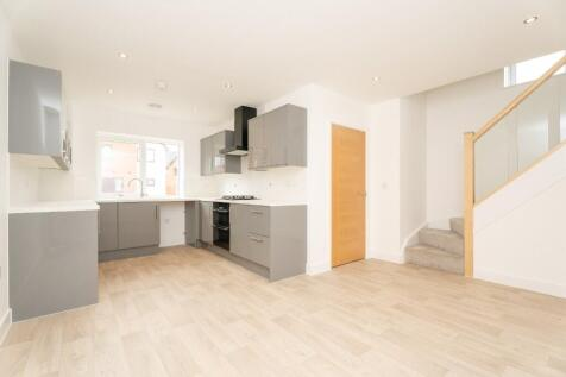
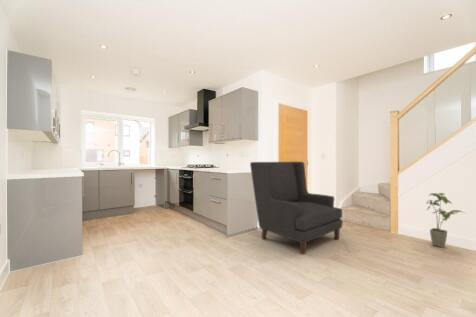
+ house plant [426,192,467,249]
+ chair [249,161,344,256]
